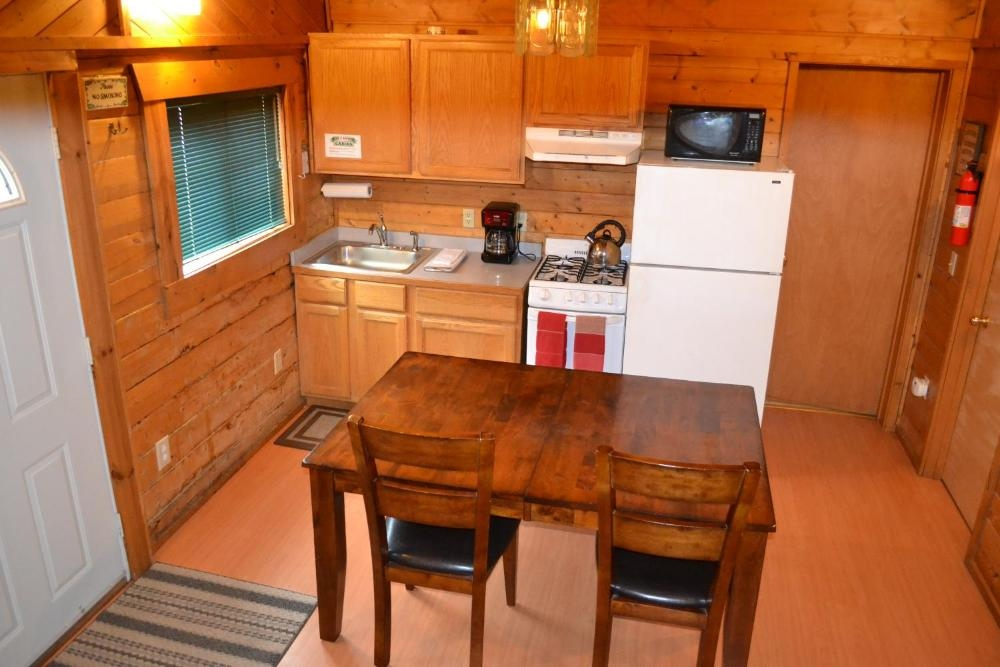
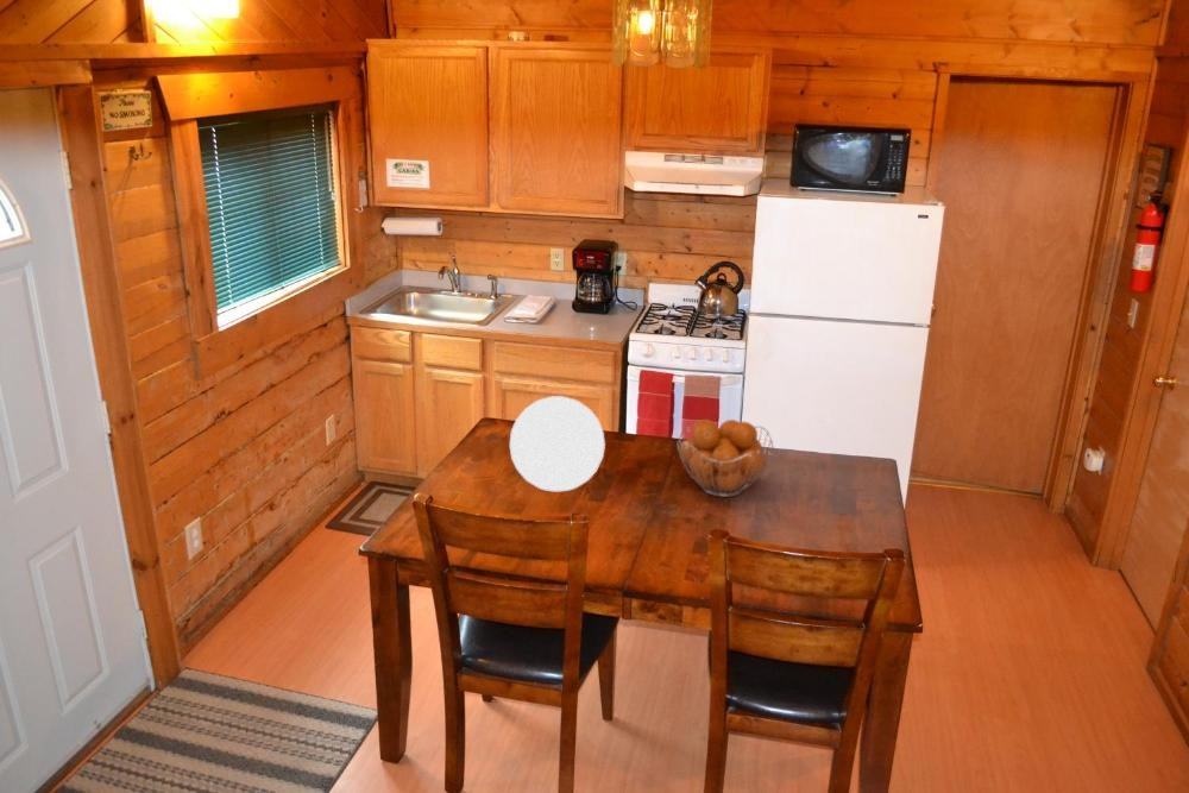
+ fruit basket [675,418,774,498]
+ plate [509,395,606,492]
